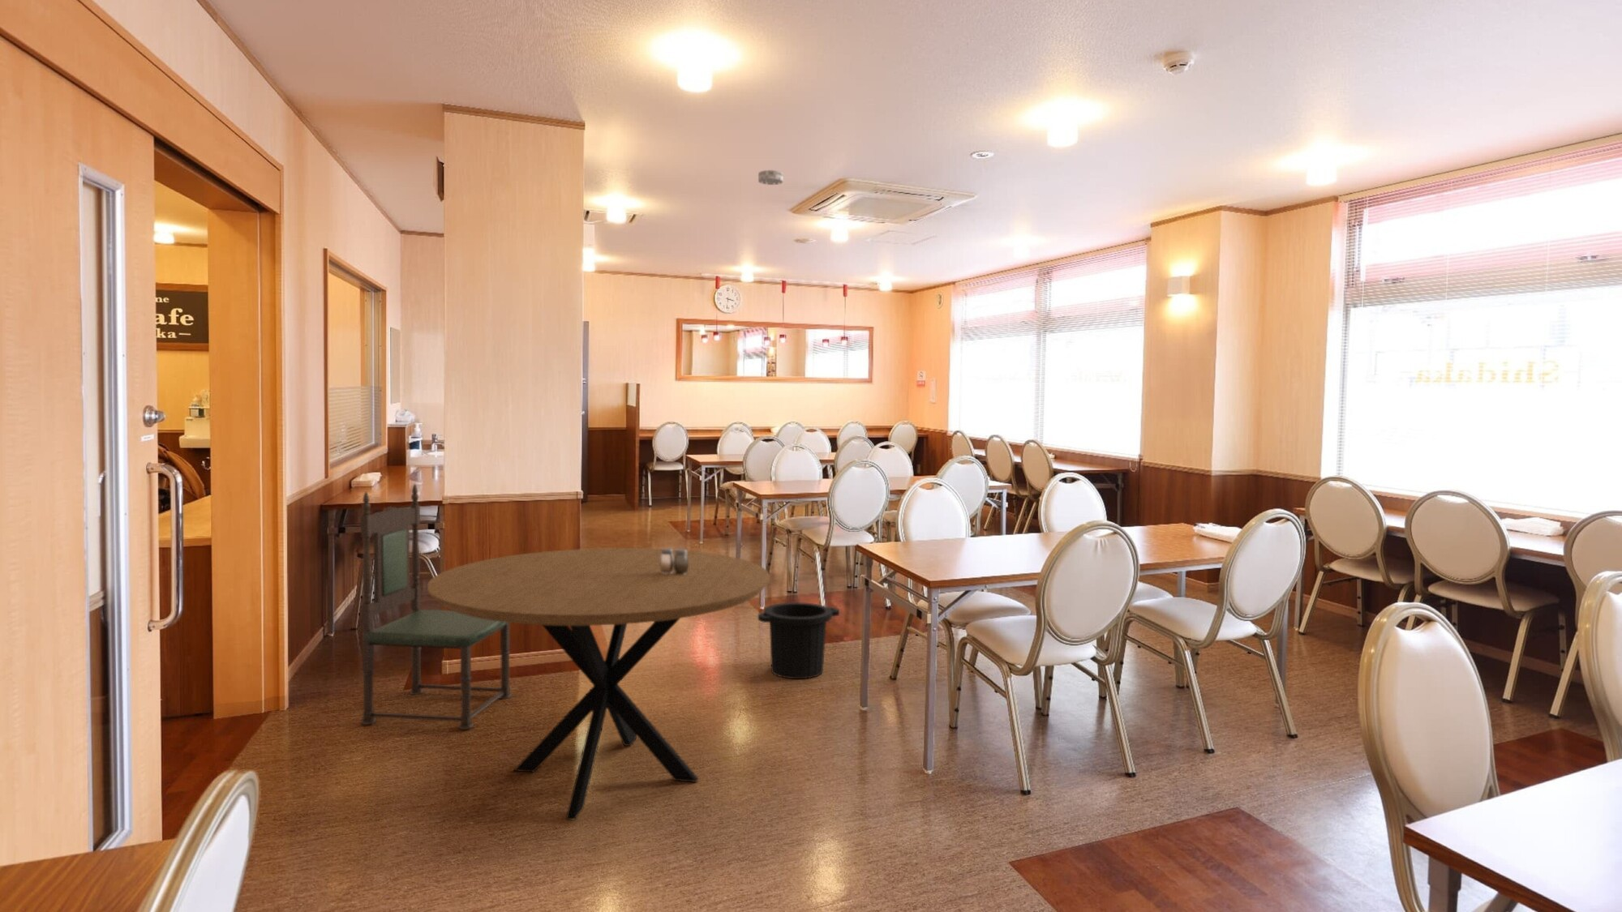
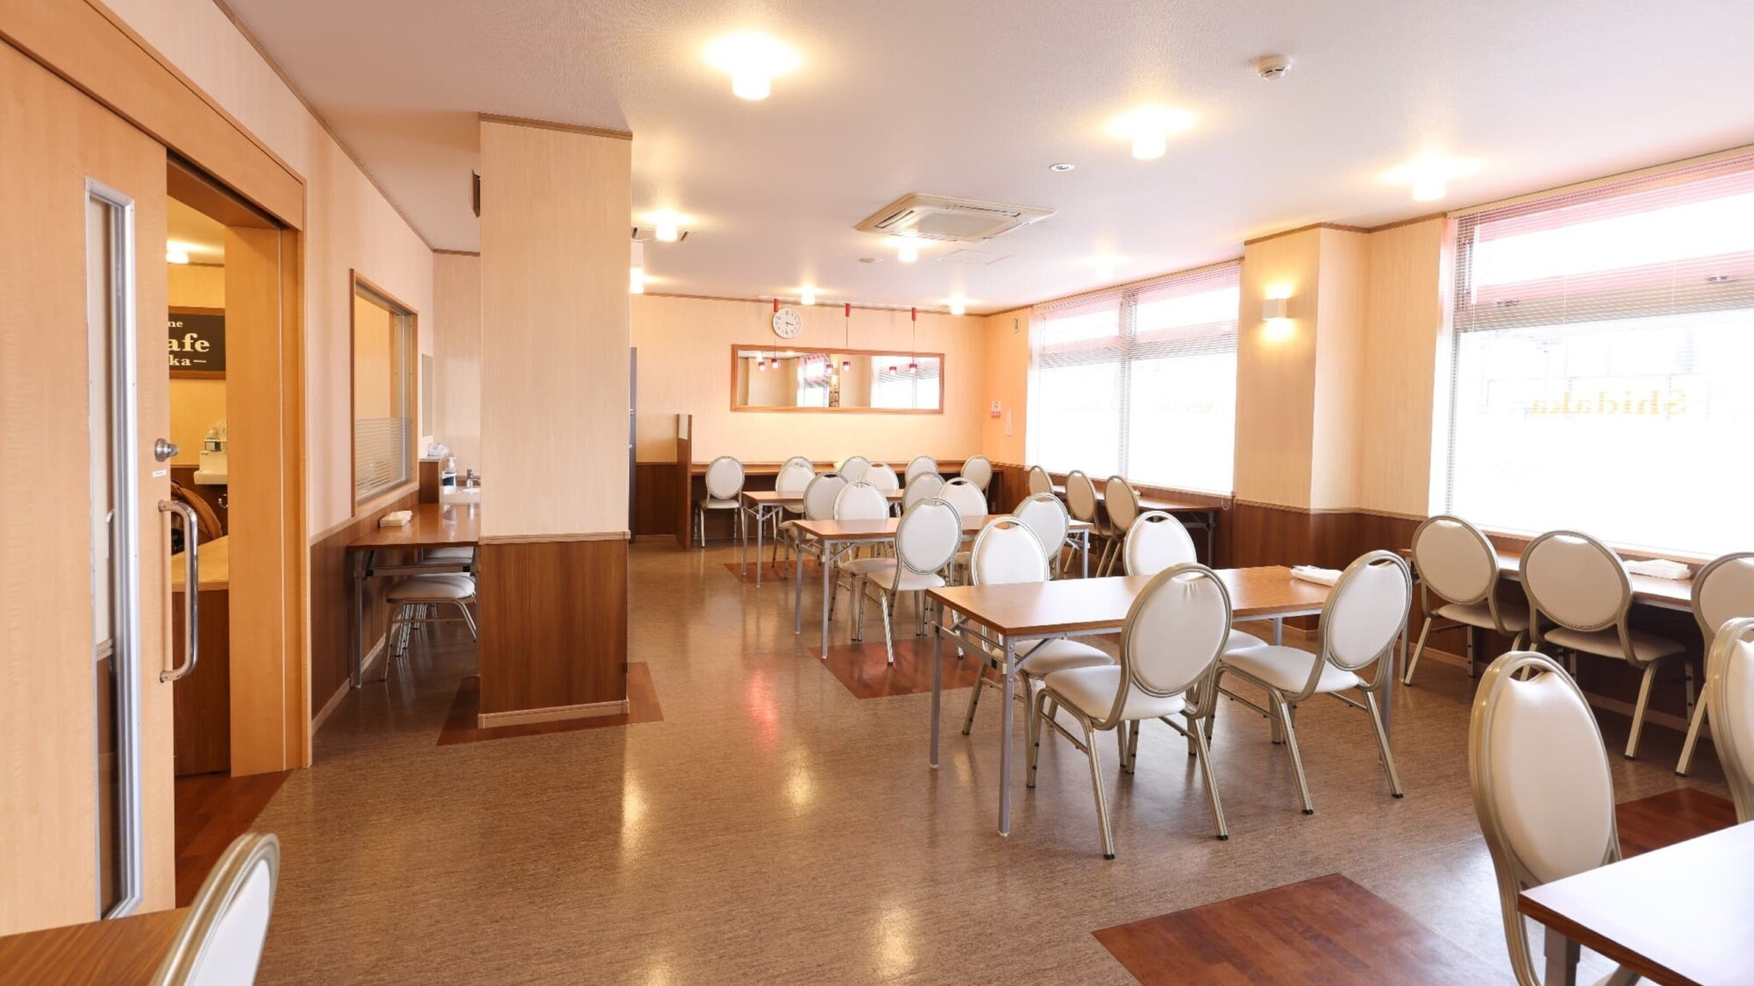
- smoke detector [758,169,784,186]
- salt and pepper shaker [661,547,688,575]
- dining table [427,547,771,821]
- trash can [758,601,840,679]
- dining chair [360,482,512,730]
